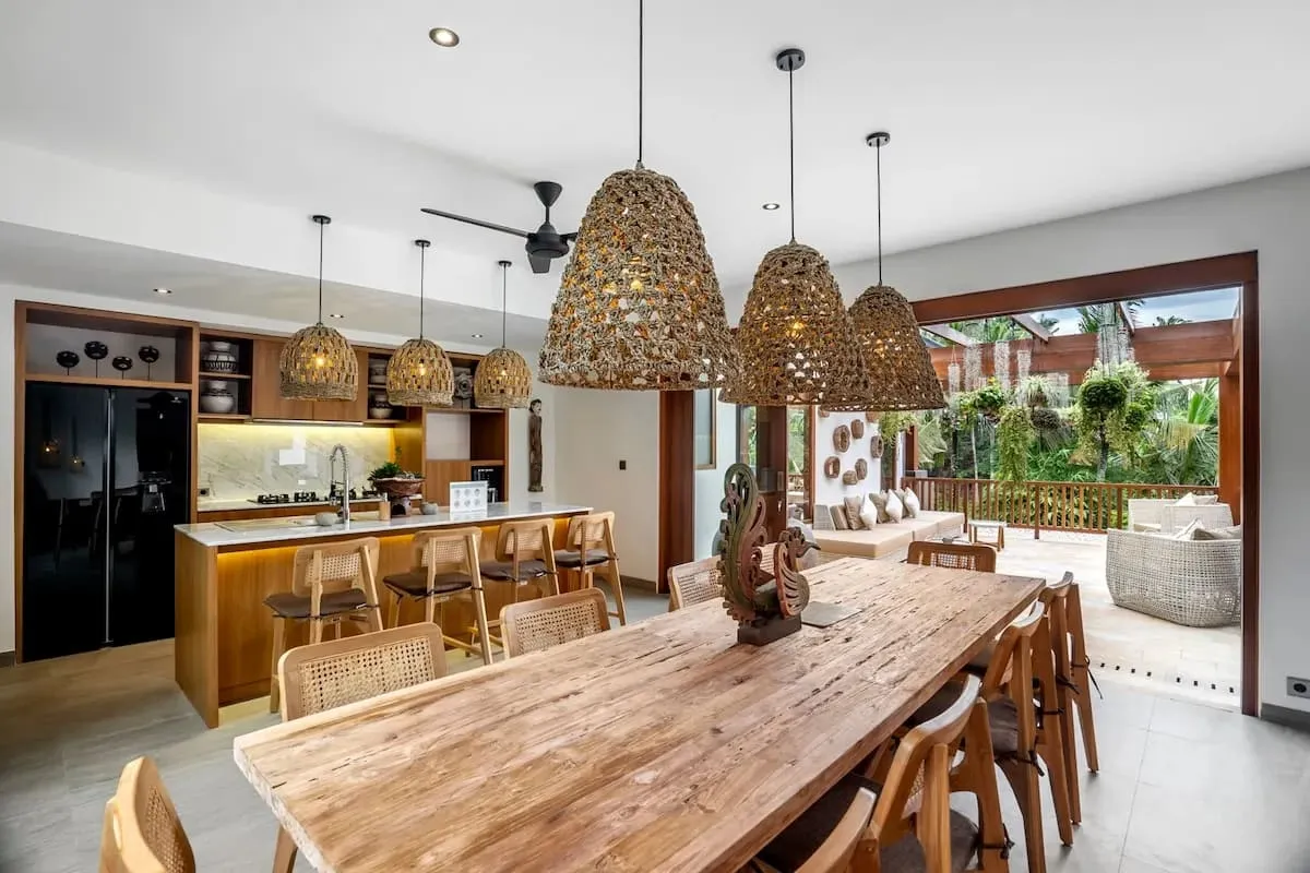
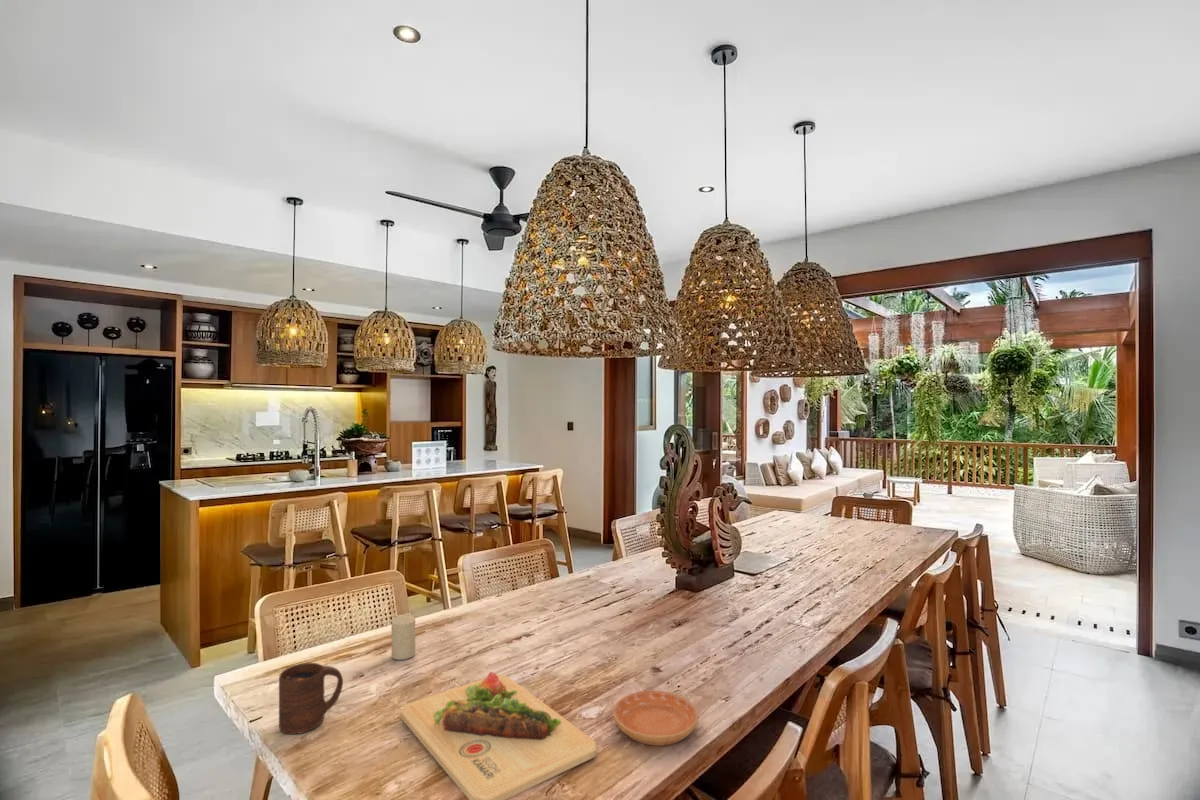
+ candle [391,612,416,661]
+ cup [278,662,344,735]
+ cutting board [399,671,597,800]
+ saucer [612,690,699,747]
